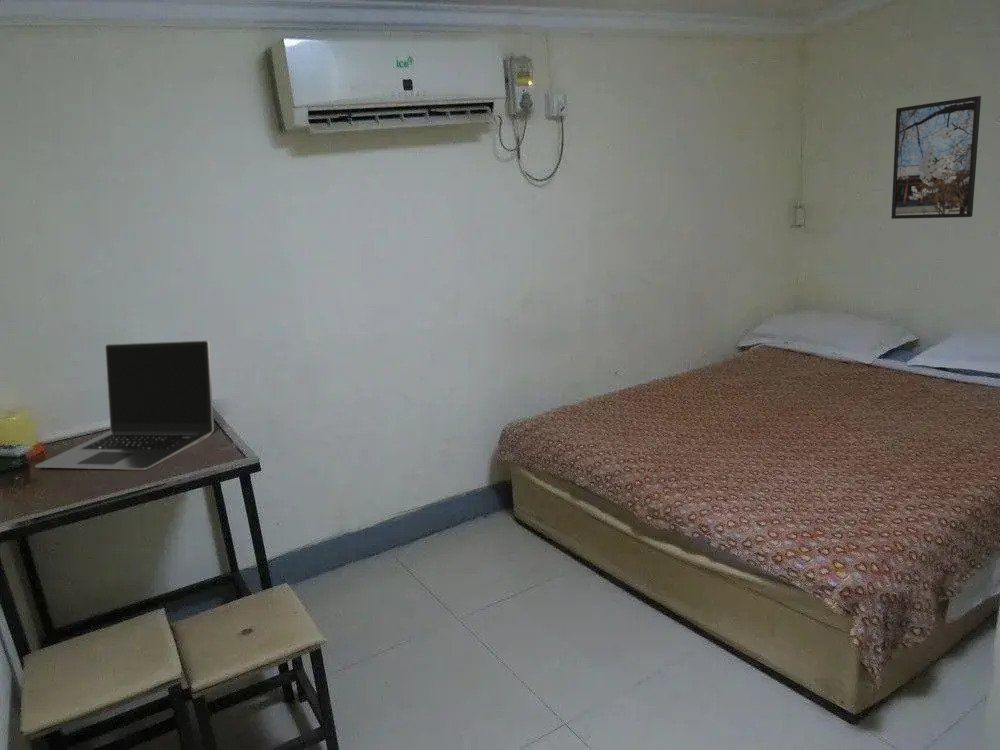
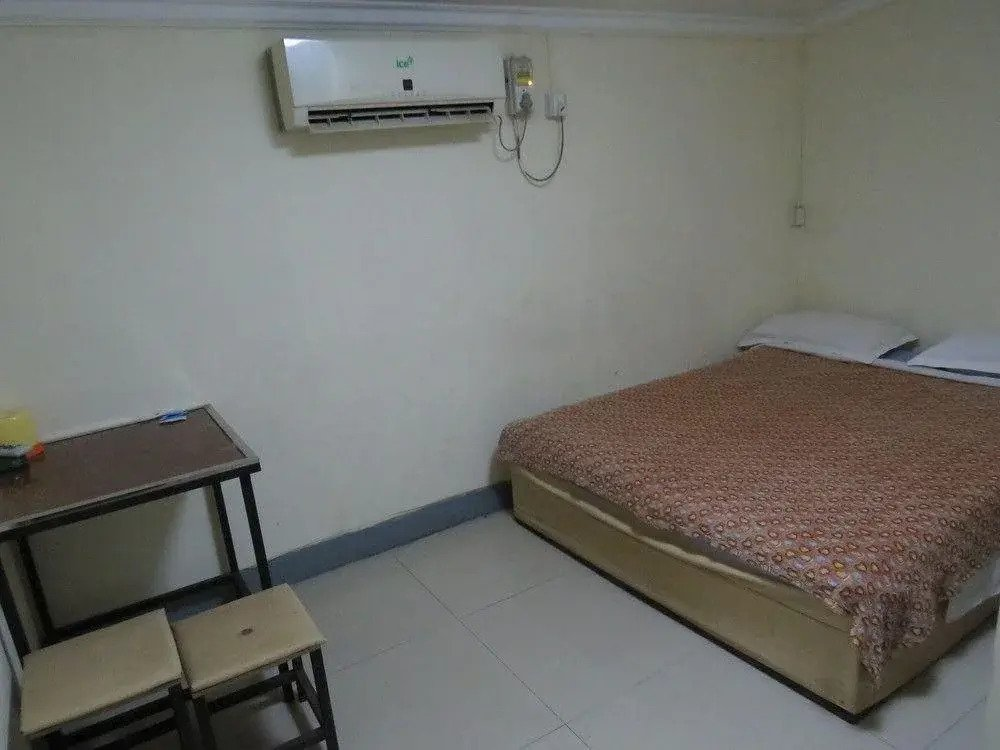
- laptop [34,340,215,471]
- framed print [890,95,982,220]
